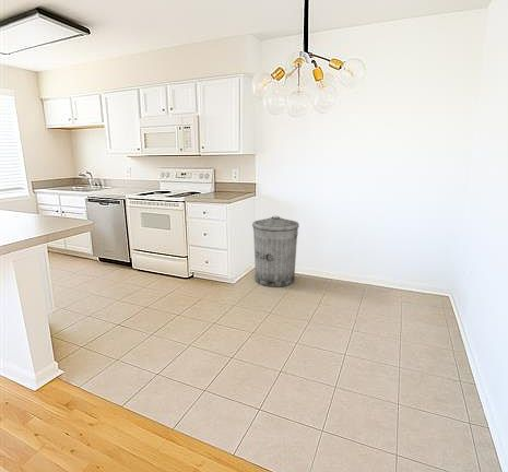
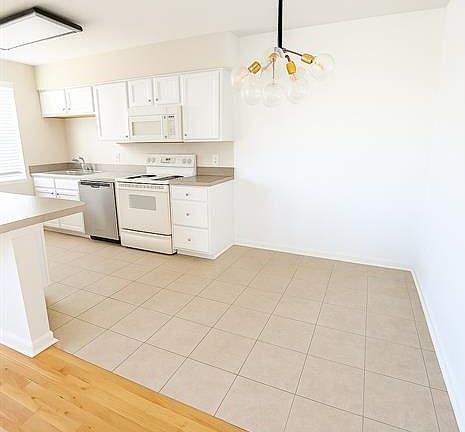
- trash can [251,215,300,288]
